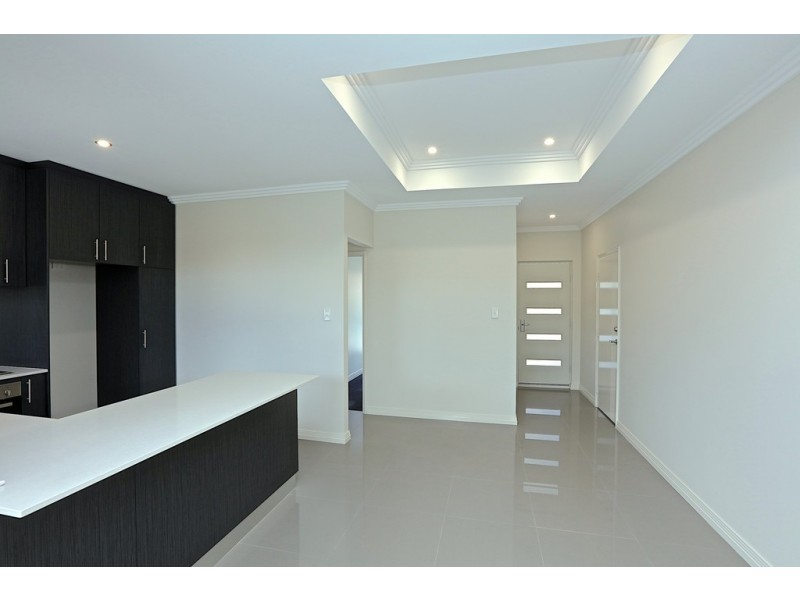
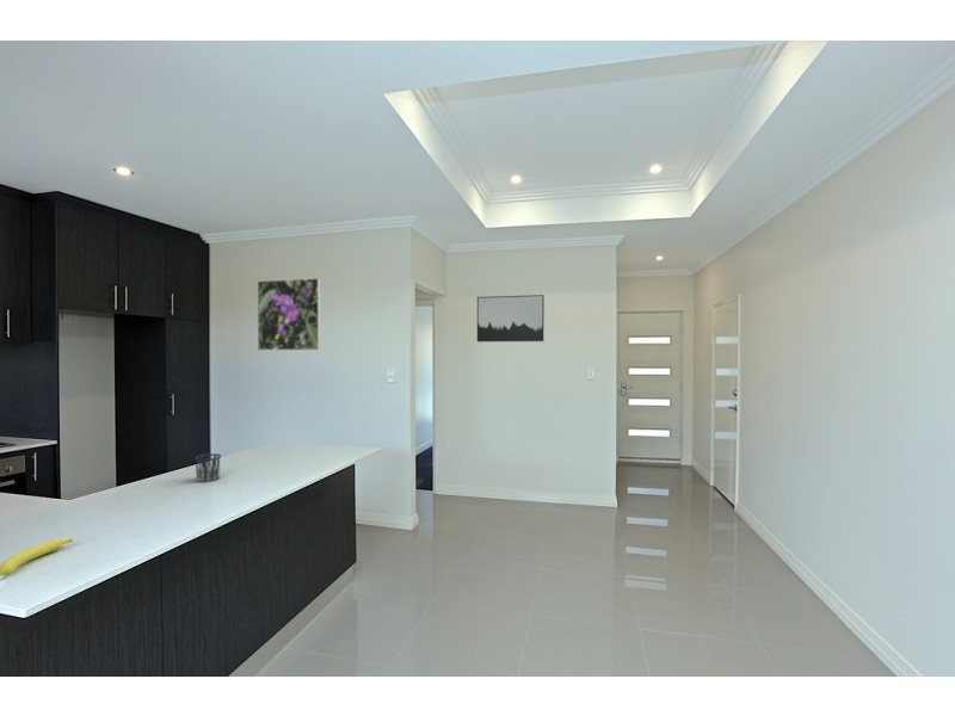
+ cup [195,452,222,483]
+ wall art [476,294,546,342]
+ banana [0,537,74,576]
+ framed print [257,277,322,351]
